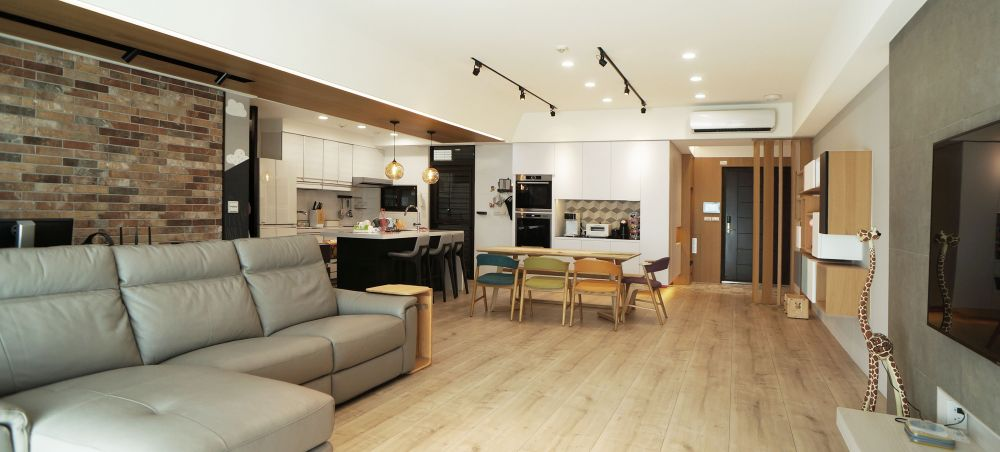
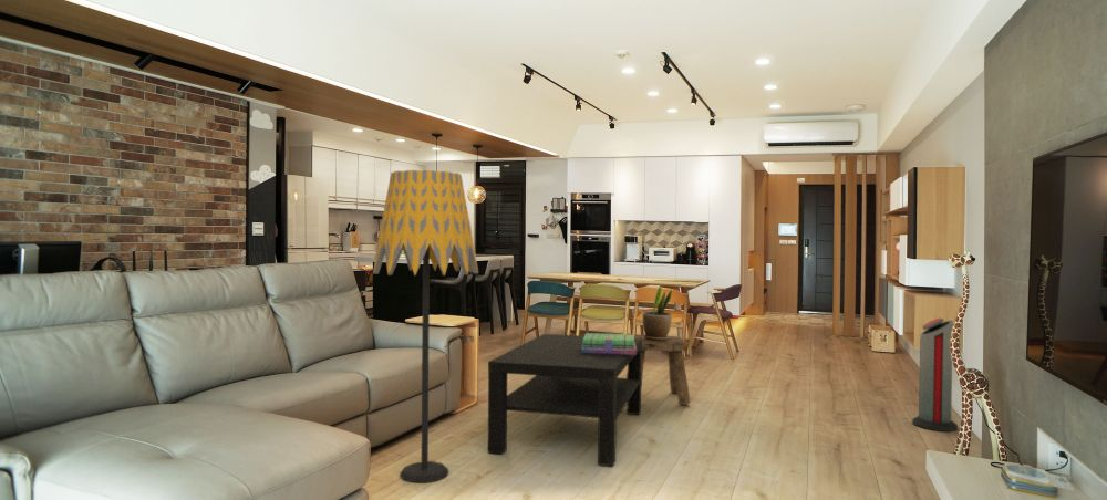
+ stack of books [581,332,637,355]
+ stool [625,334,691,406]
+ air purifier [911,317,959,433]
+ potted plant [642,284,673,341]
+ floor lamp [372,169,479,483]
+ coffee table [487,333,642,467]
